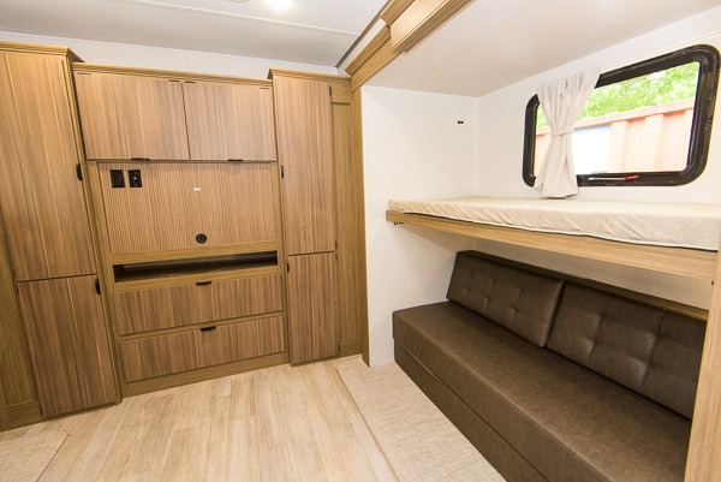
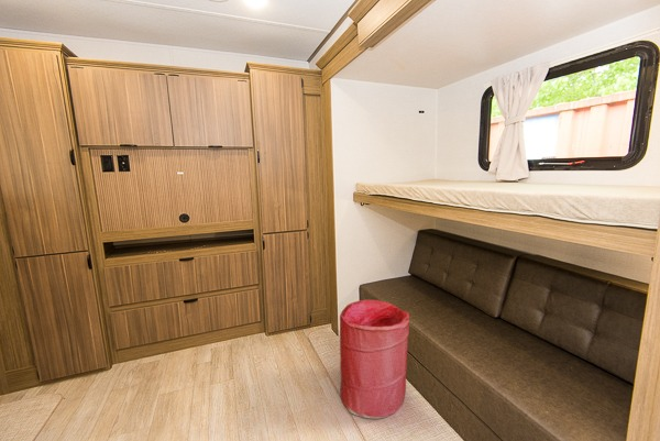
+ laundry hamper [339,299,410,420]
